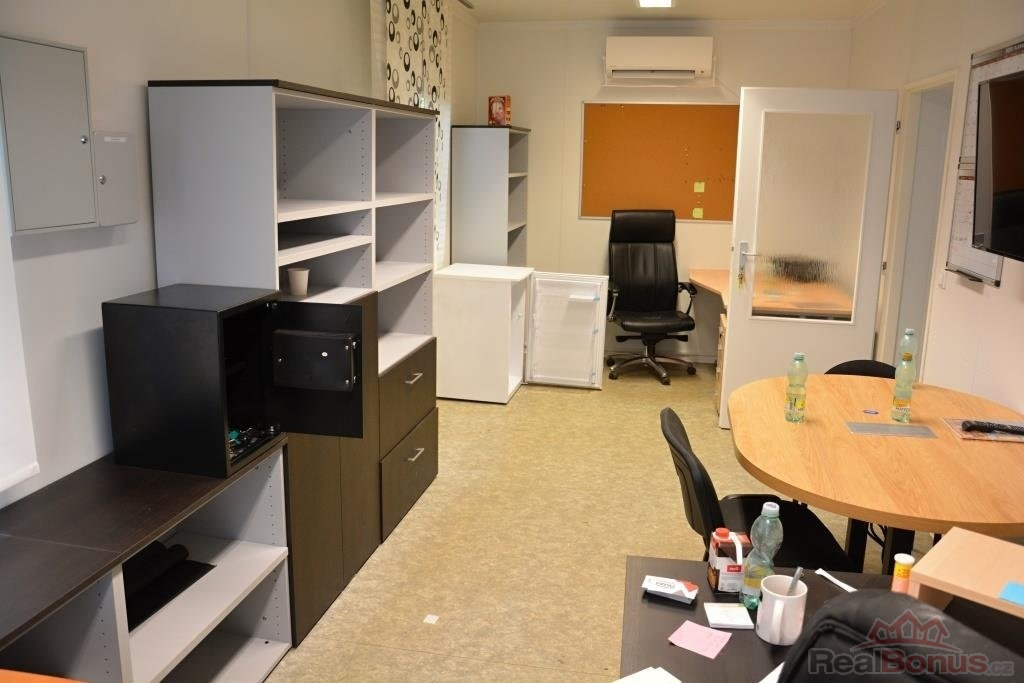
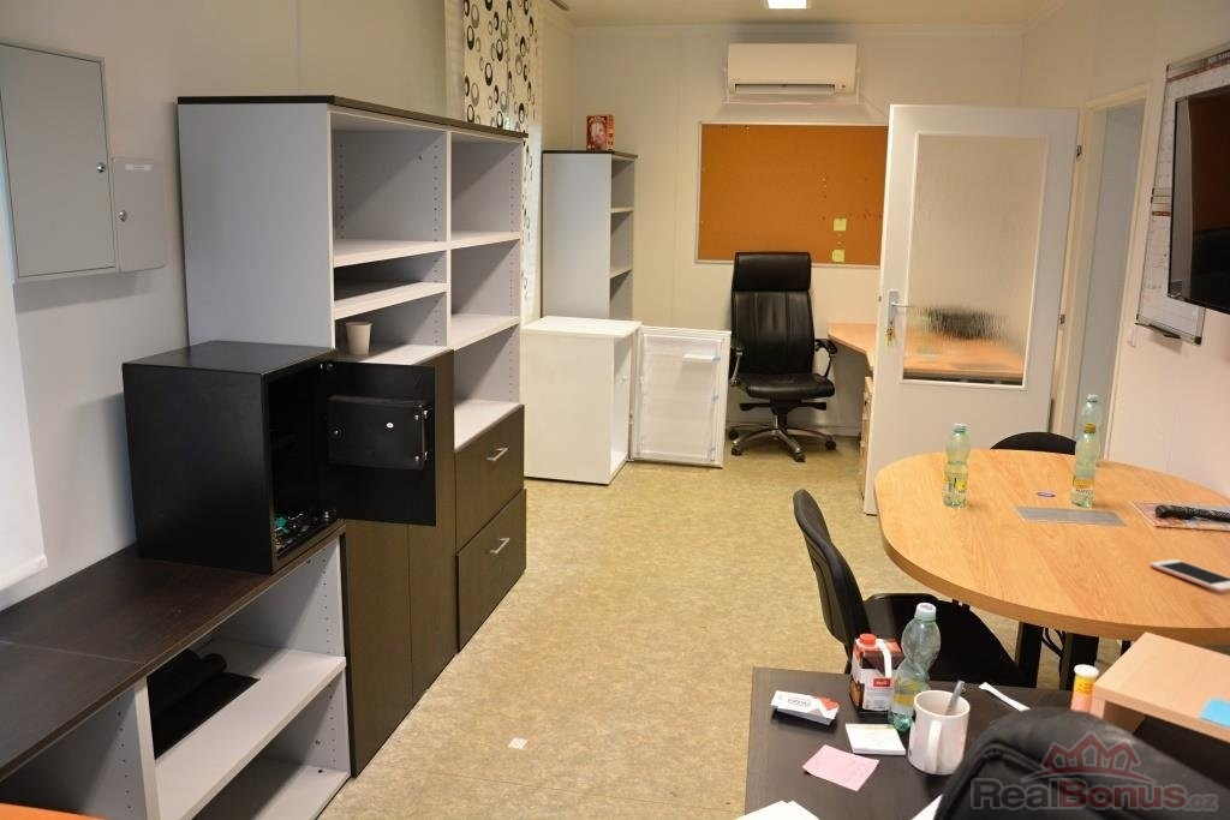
+ cell phone [1150,558,1230,593]
